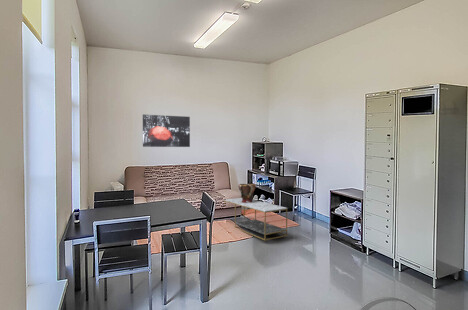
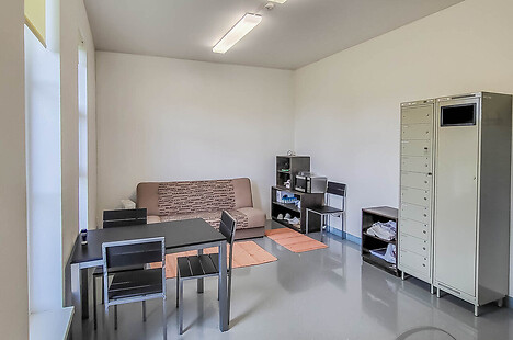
- wall art [142,114,191,148]
- decorative urn [237,183,257,203]
- coffee table [224,197,288,241]
